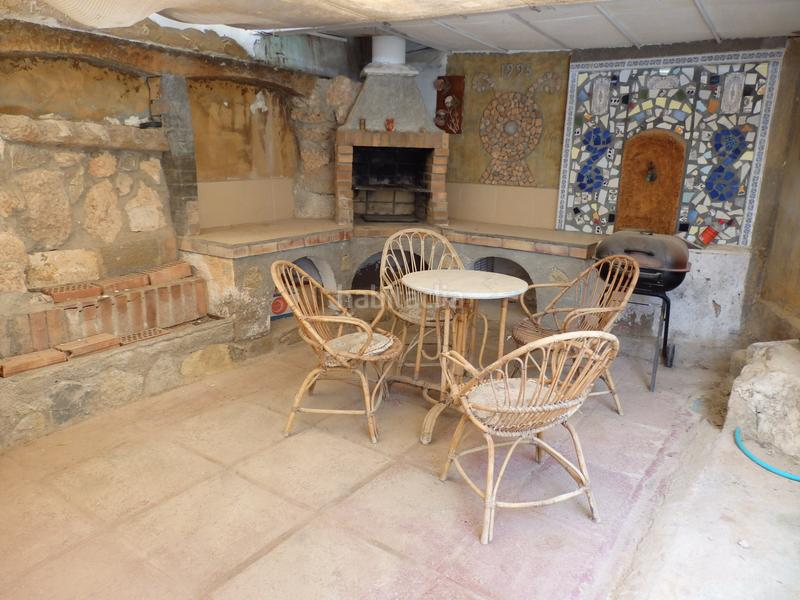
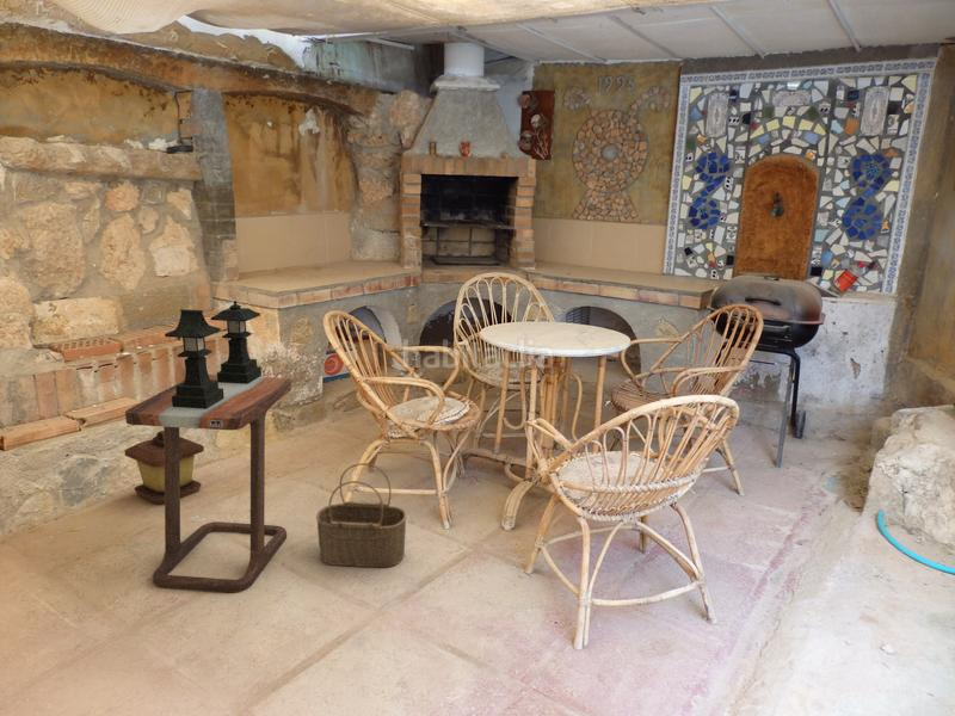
+ lantern [164,300,263,409]
+ wicker basket [315,462,408,568]
+ lantern [123,430,205,506]
+ side table [124,374,292,593]
